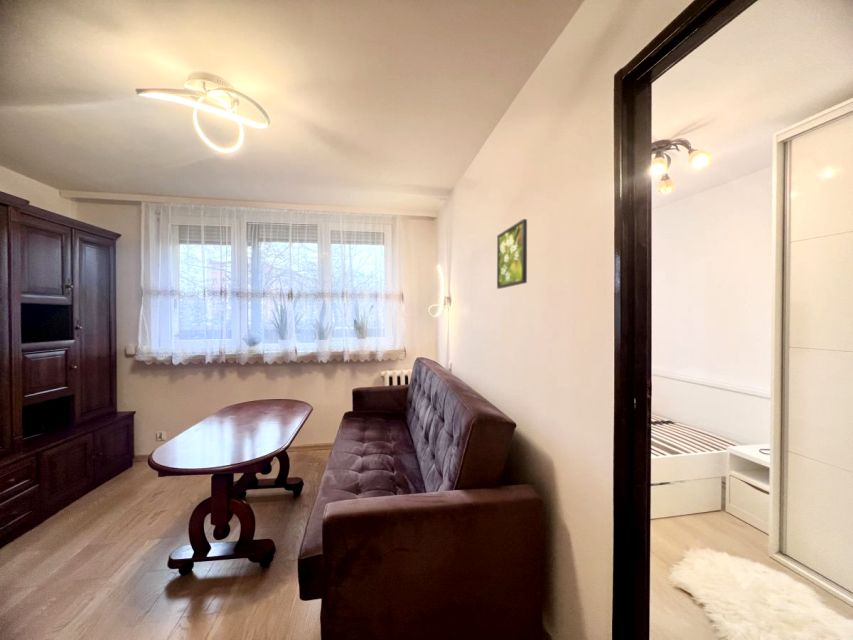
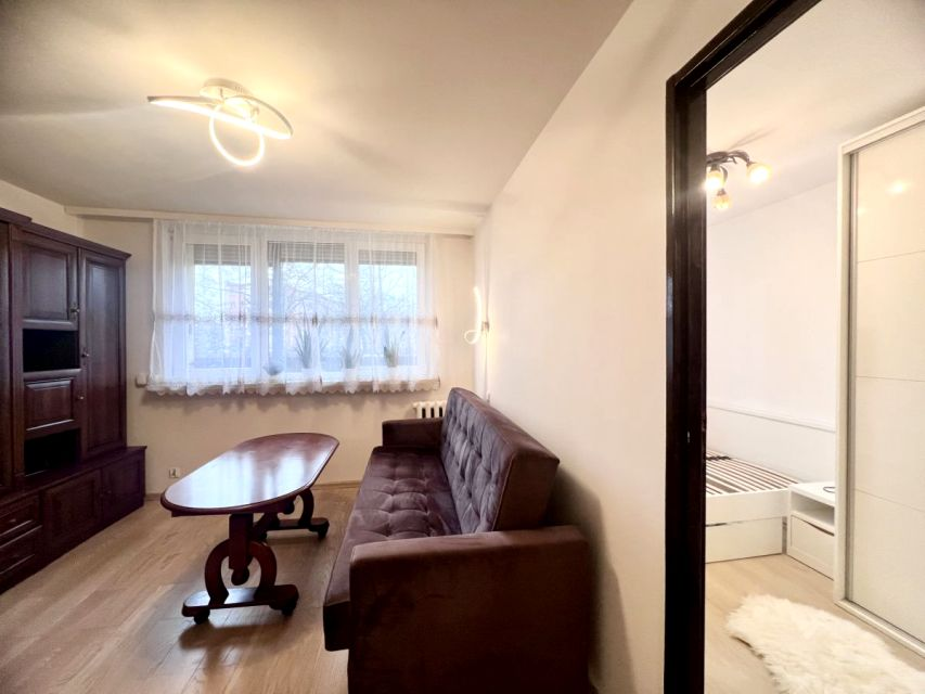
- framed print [496,218,528,290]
